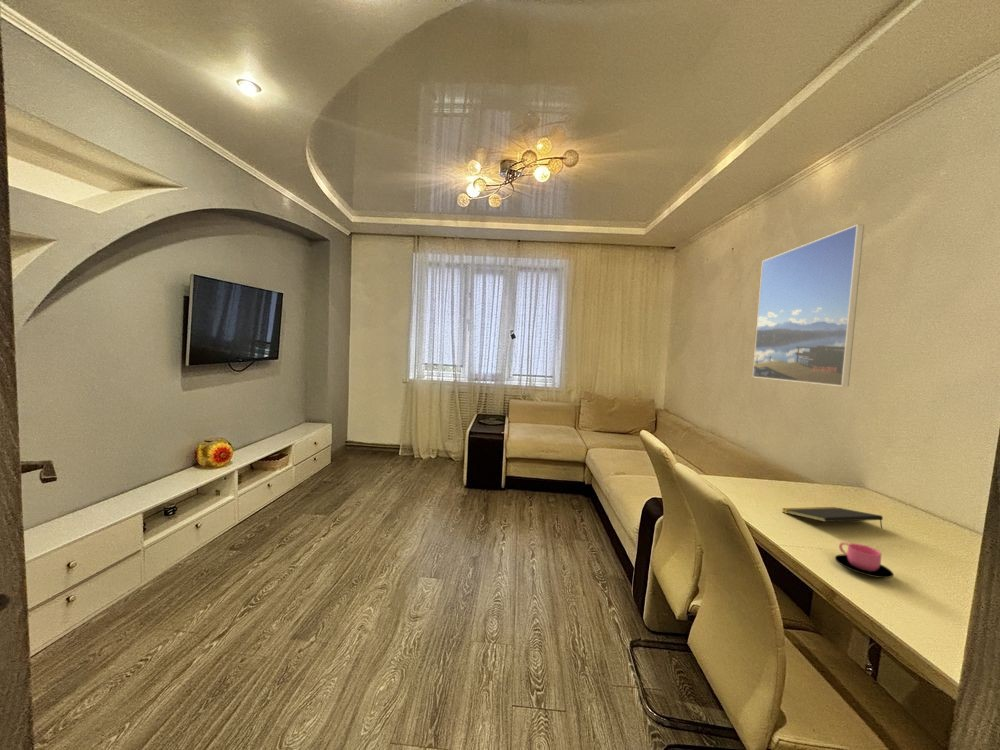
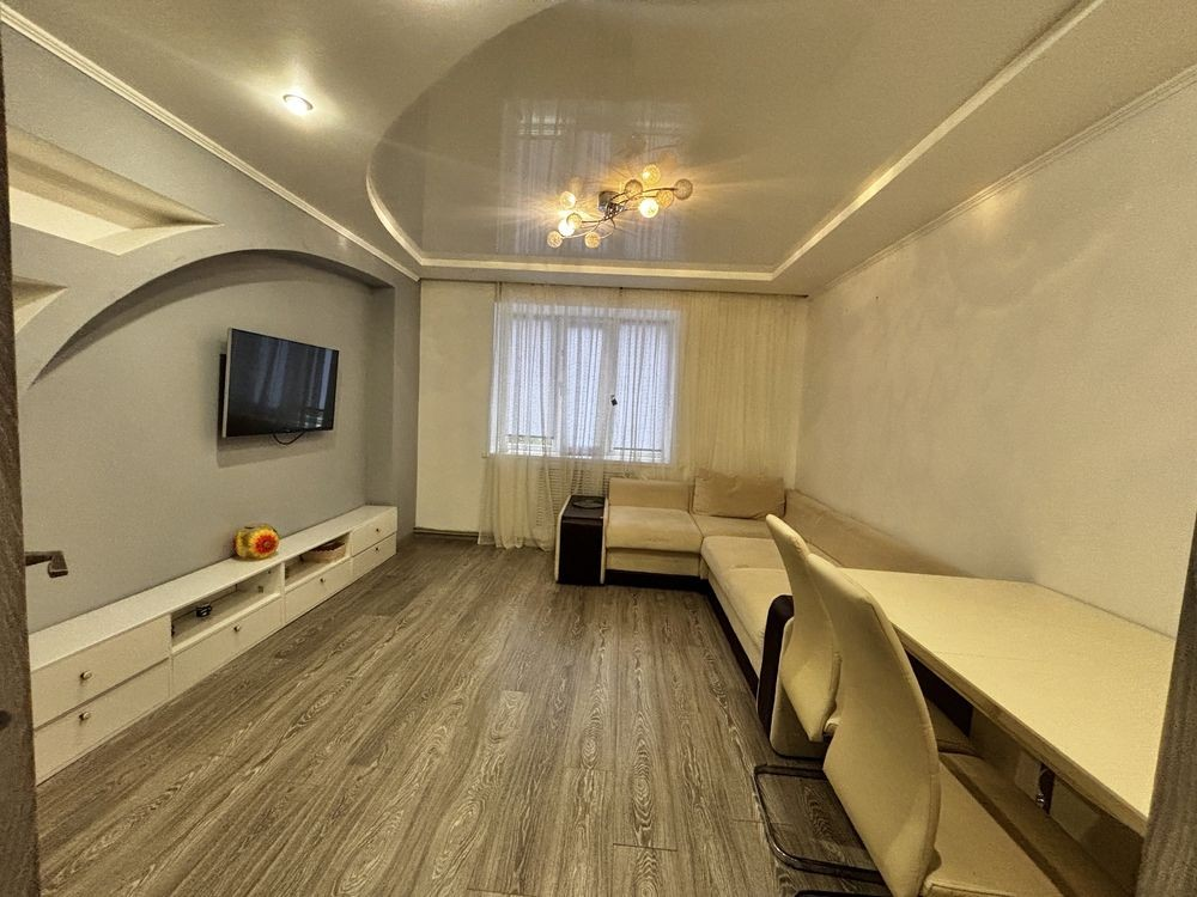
- notepad [781,506,884,530]
- cup [834,541,894,579]
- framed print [752,223,865,388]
